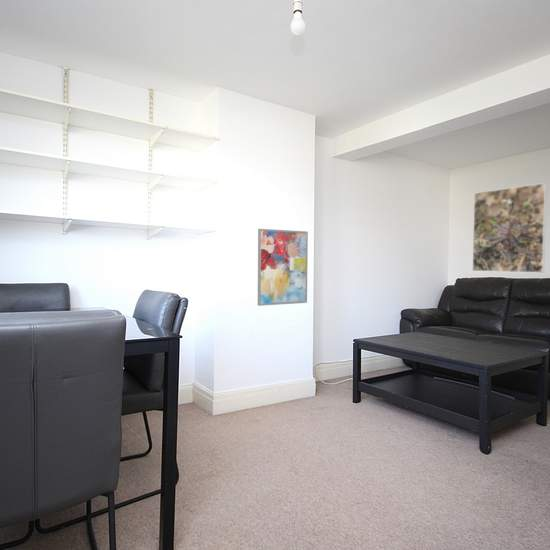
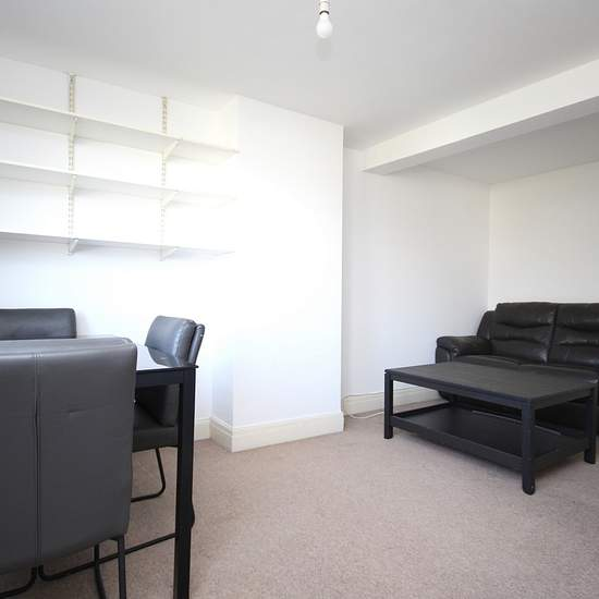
- wall art [257,228,309,307]
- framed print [471,182,548,274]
